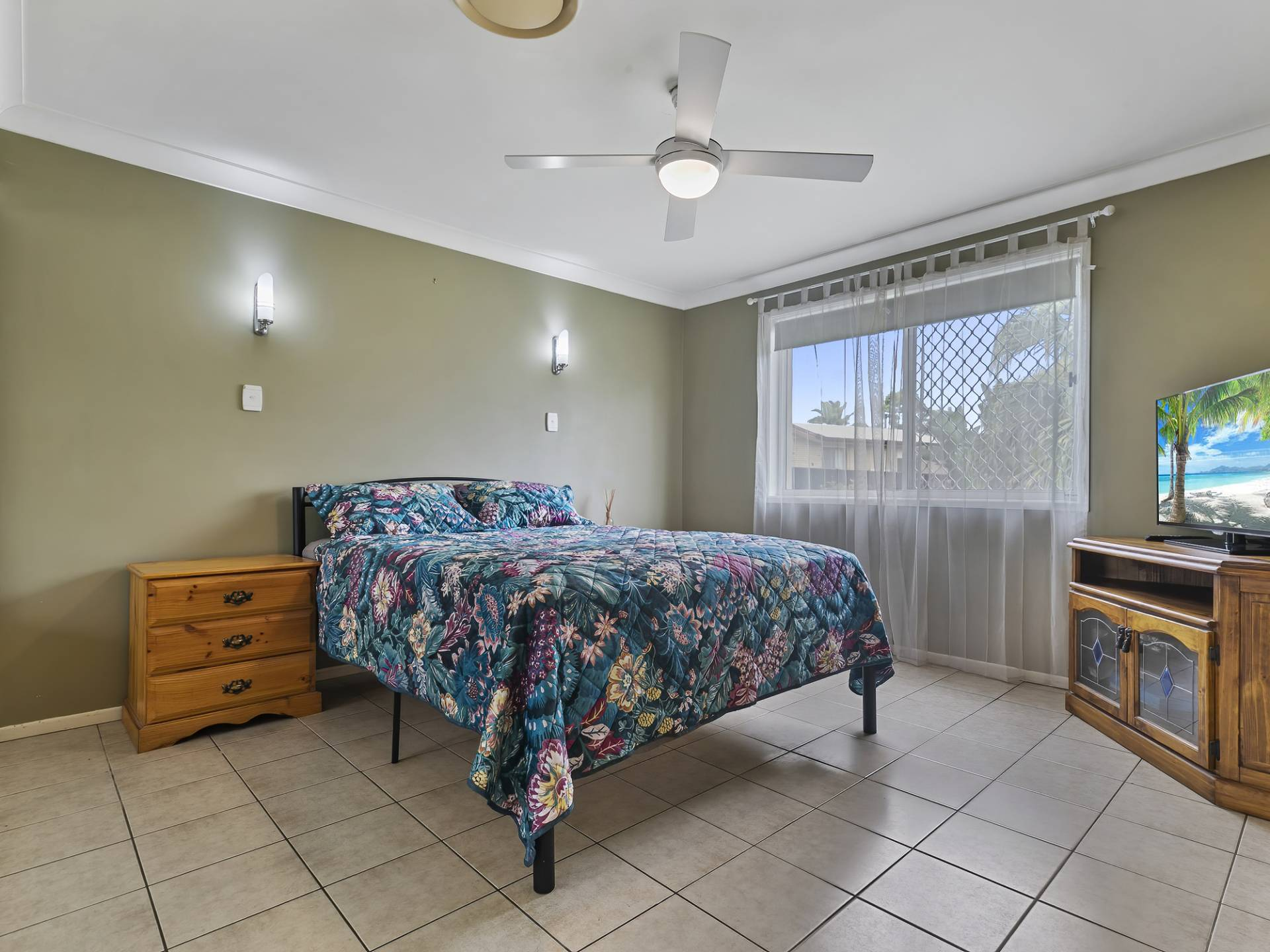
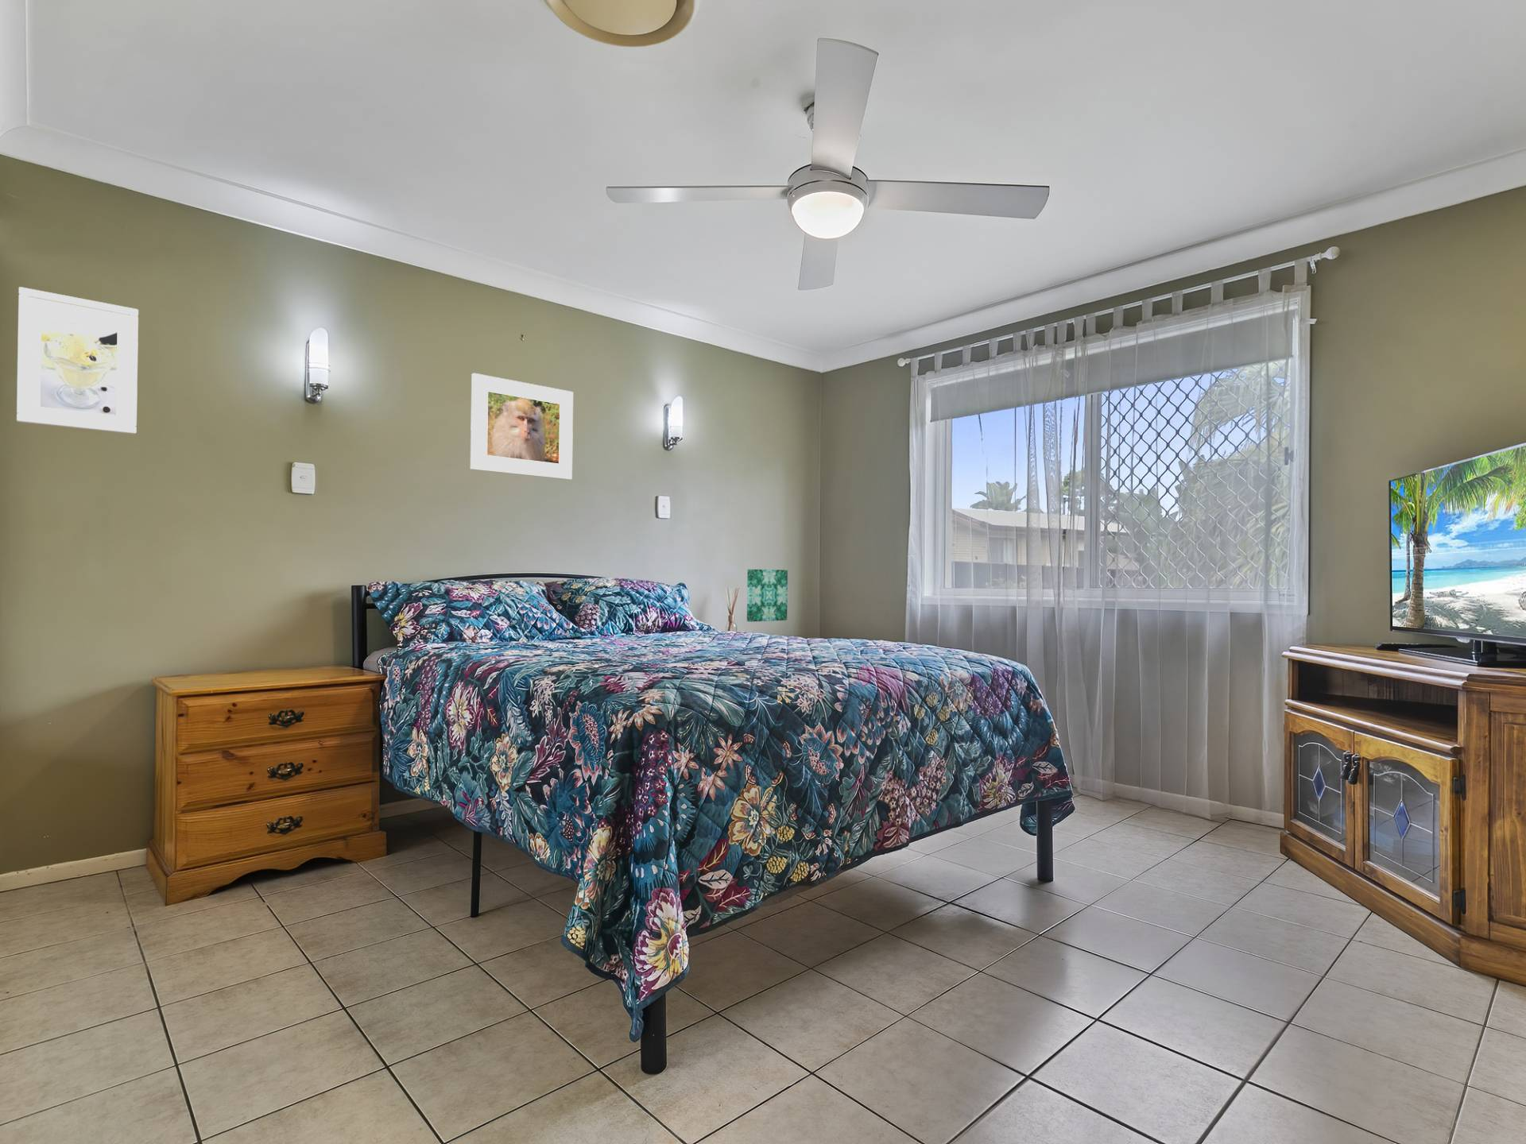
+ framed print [16,286,139,435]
+ wall art [746,568,788,622]
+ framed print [470,373,574,481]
